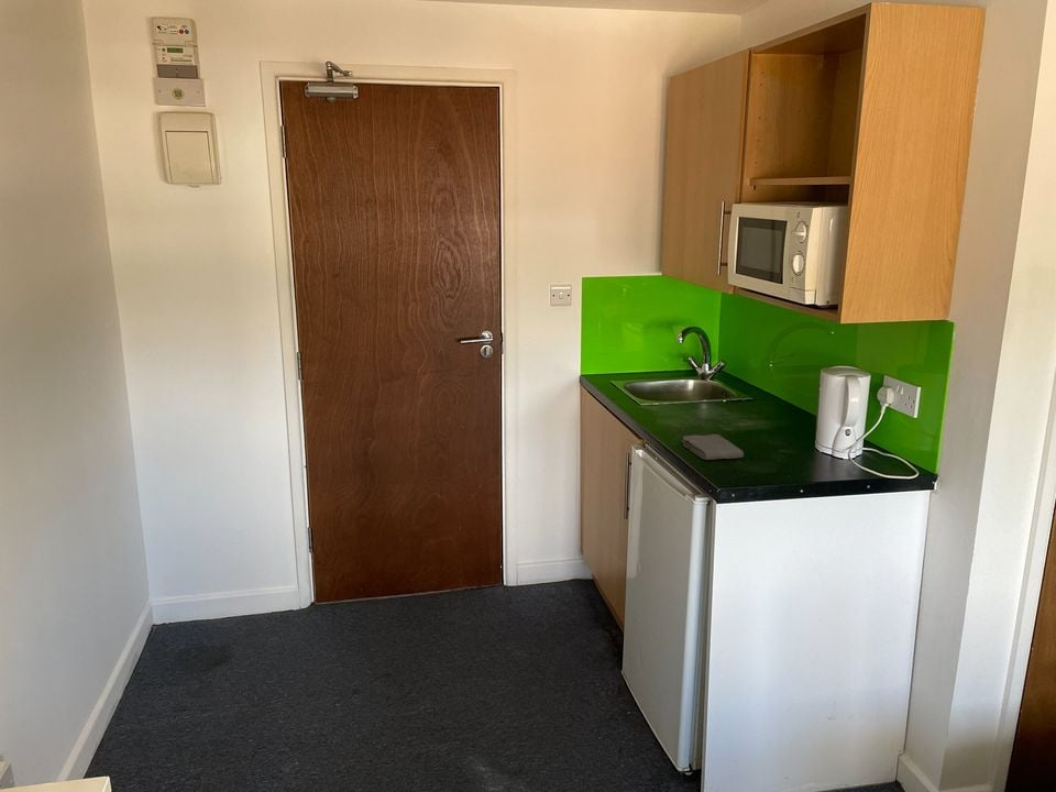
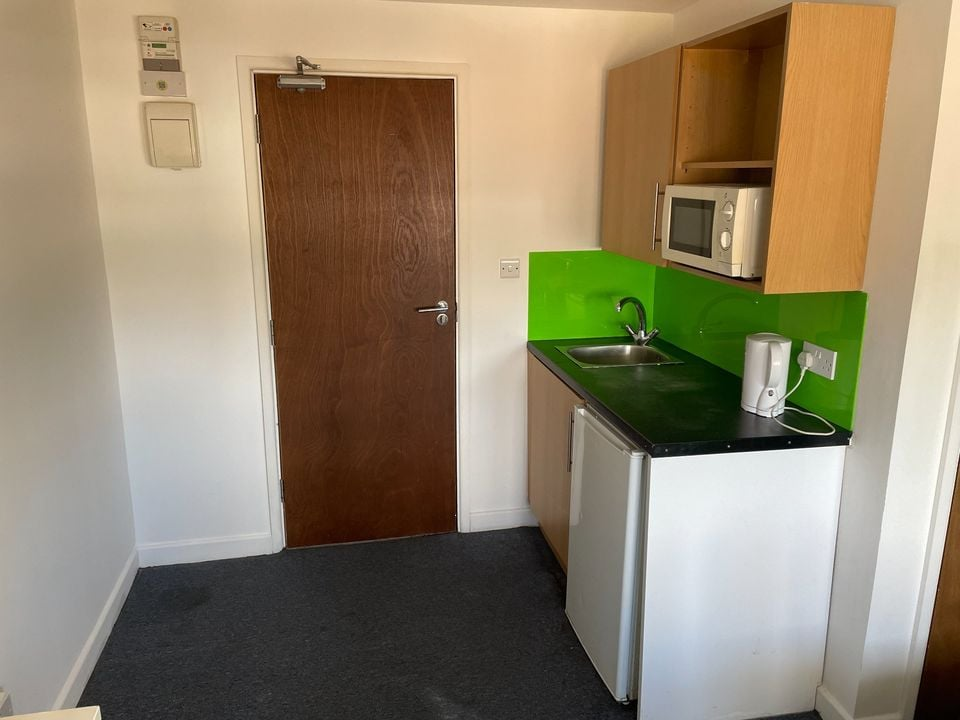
- washcloth [681,433,745,461]
